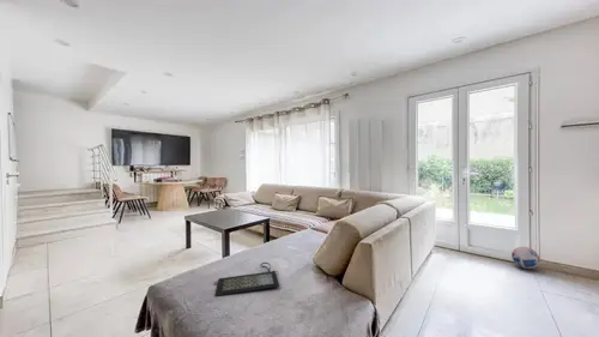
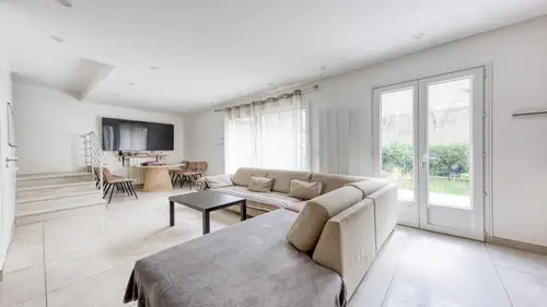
- ball [510,246,540,270]
- clutch bag [213,261,280,297]
